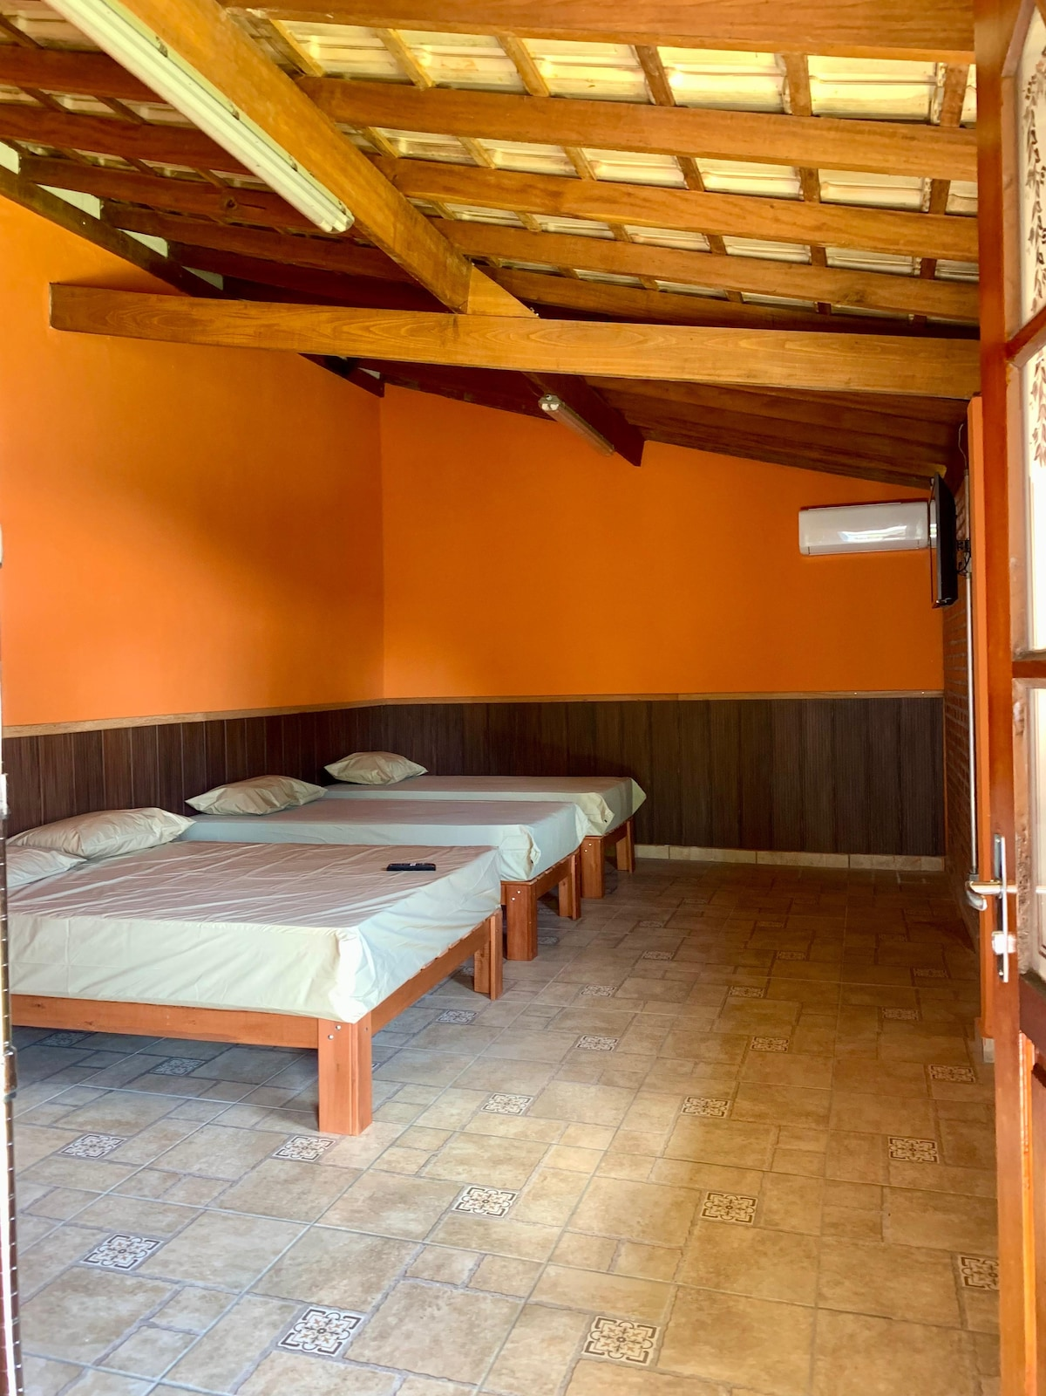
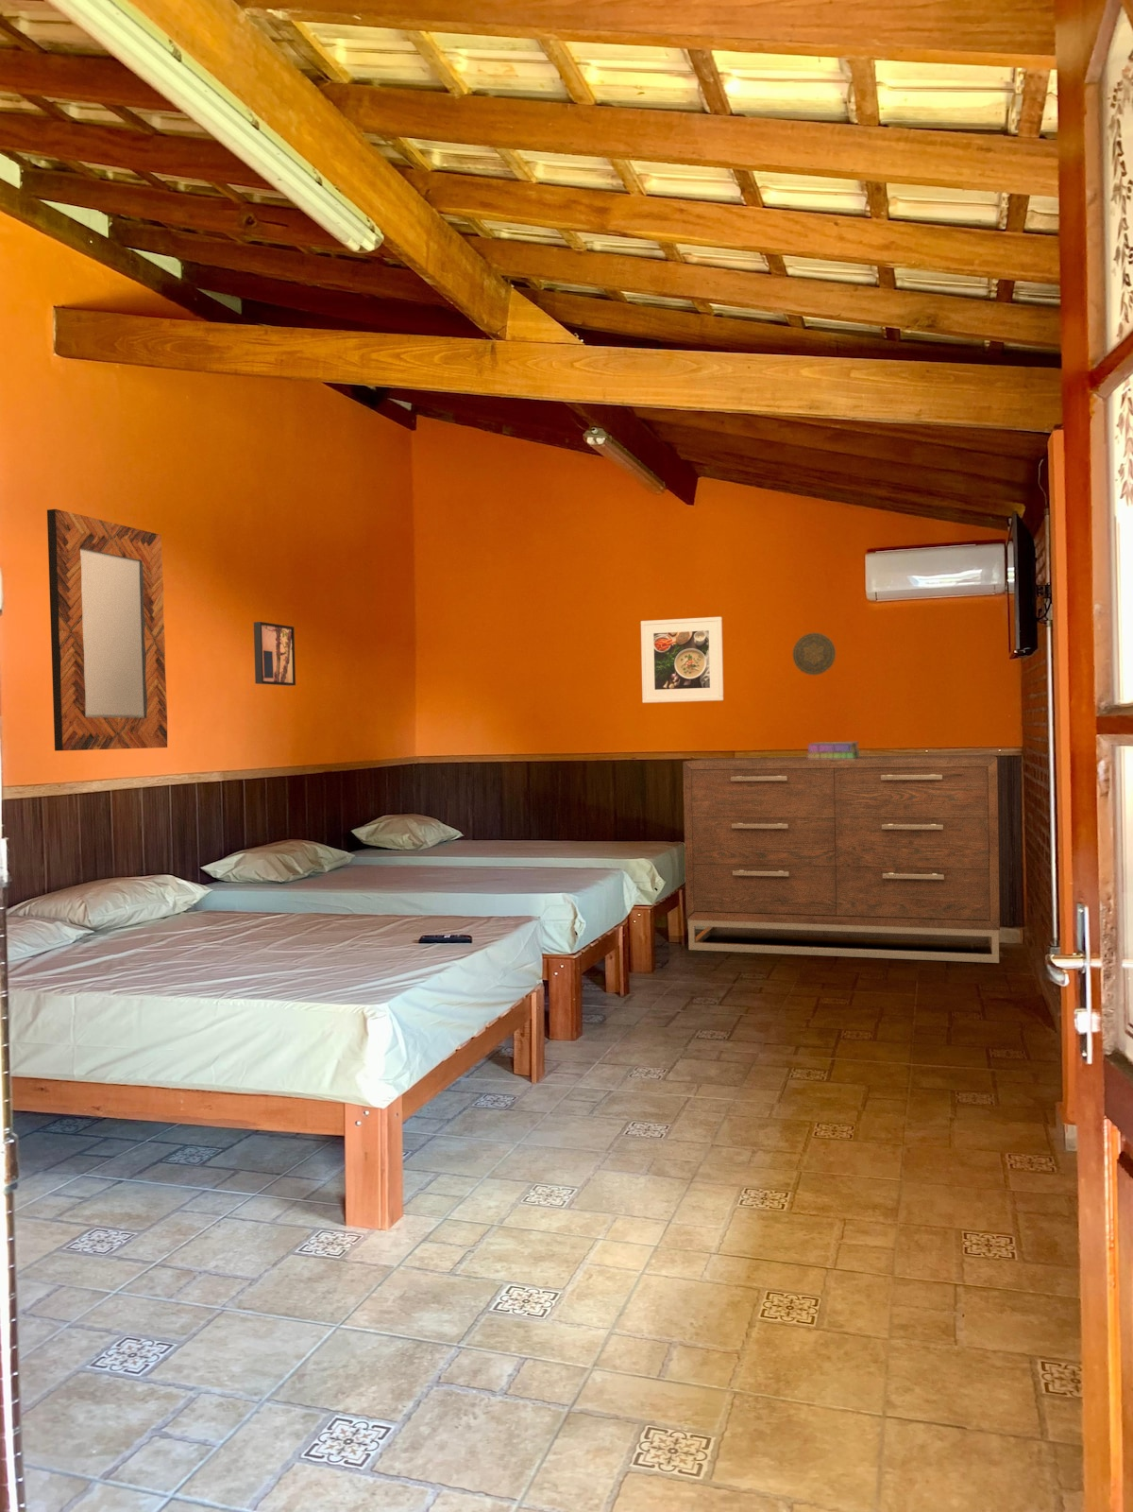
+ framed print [640,617,724,704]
+ dresser [682,754,1001,964]
+ wall art [253,620,296,687]
+ decorative plate [793,632,837,676]
+ stack of books [807,741,862,758]
+ home mirror [46,508,168,752]
